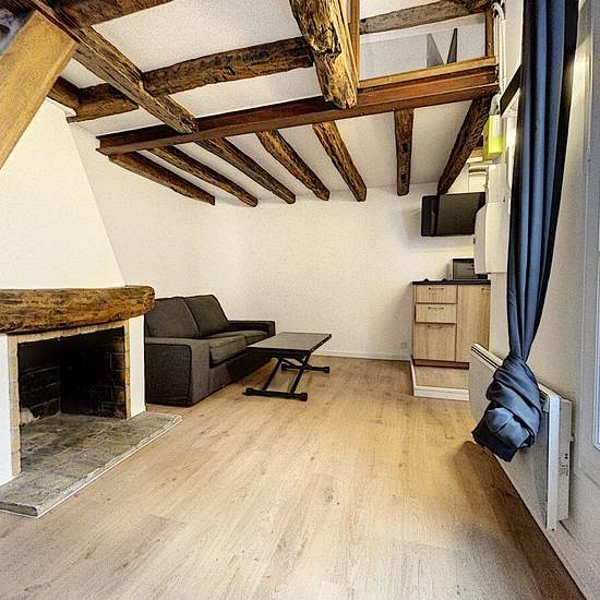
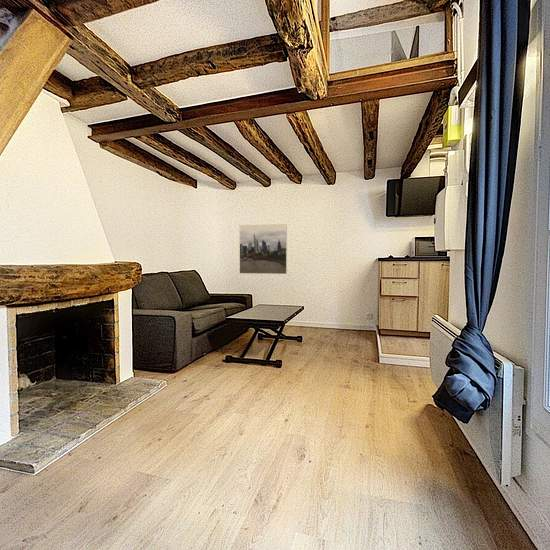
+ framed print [239,223,288,275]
